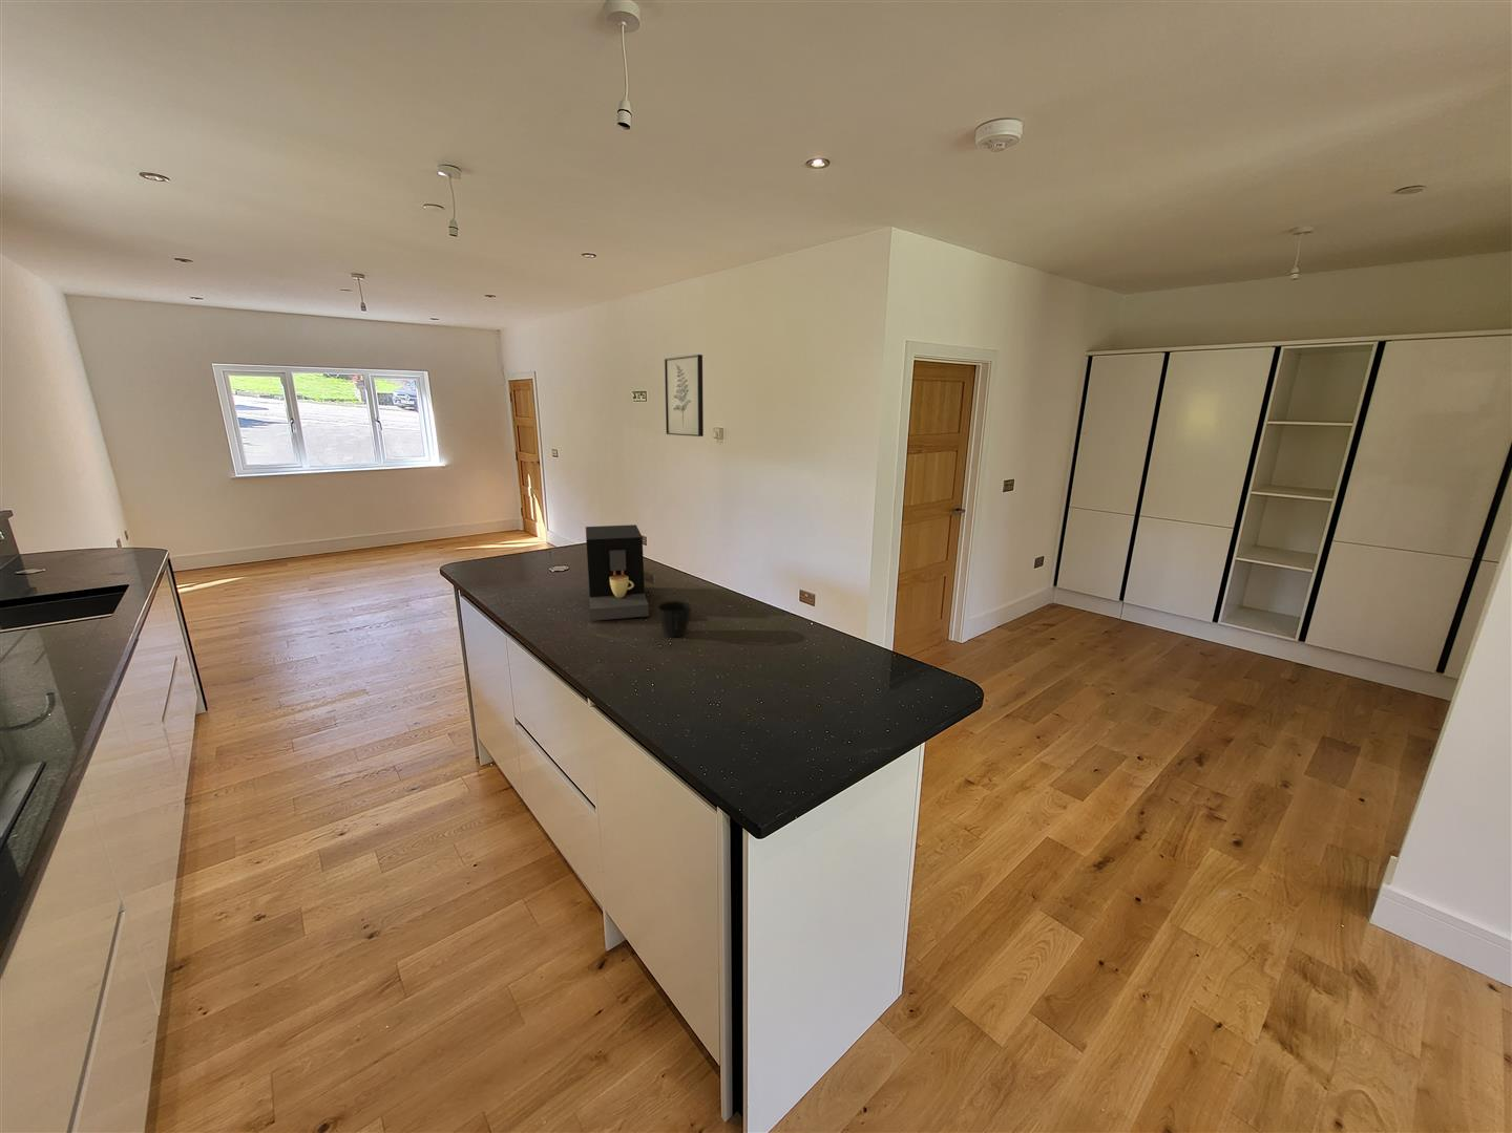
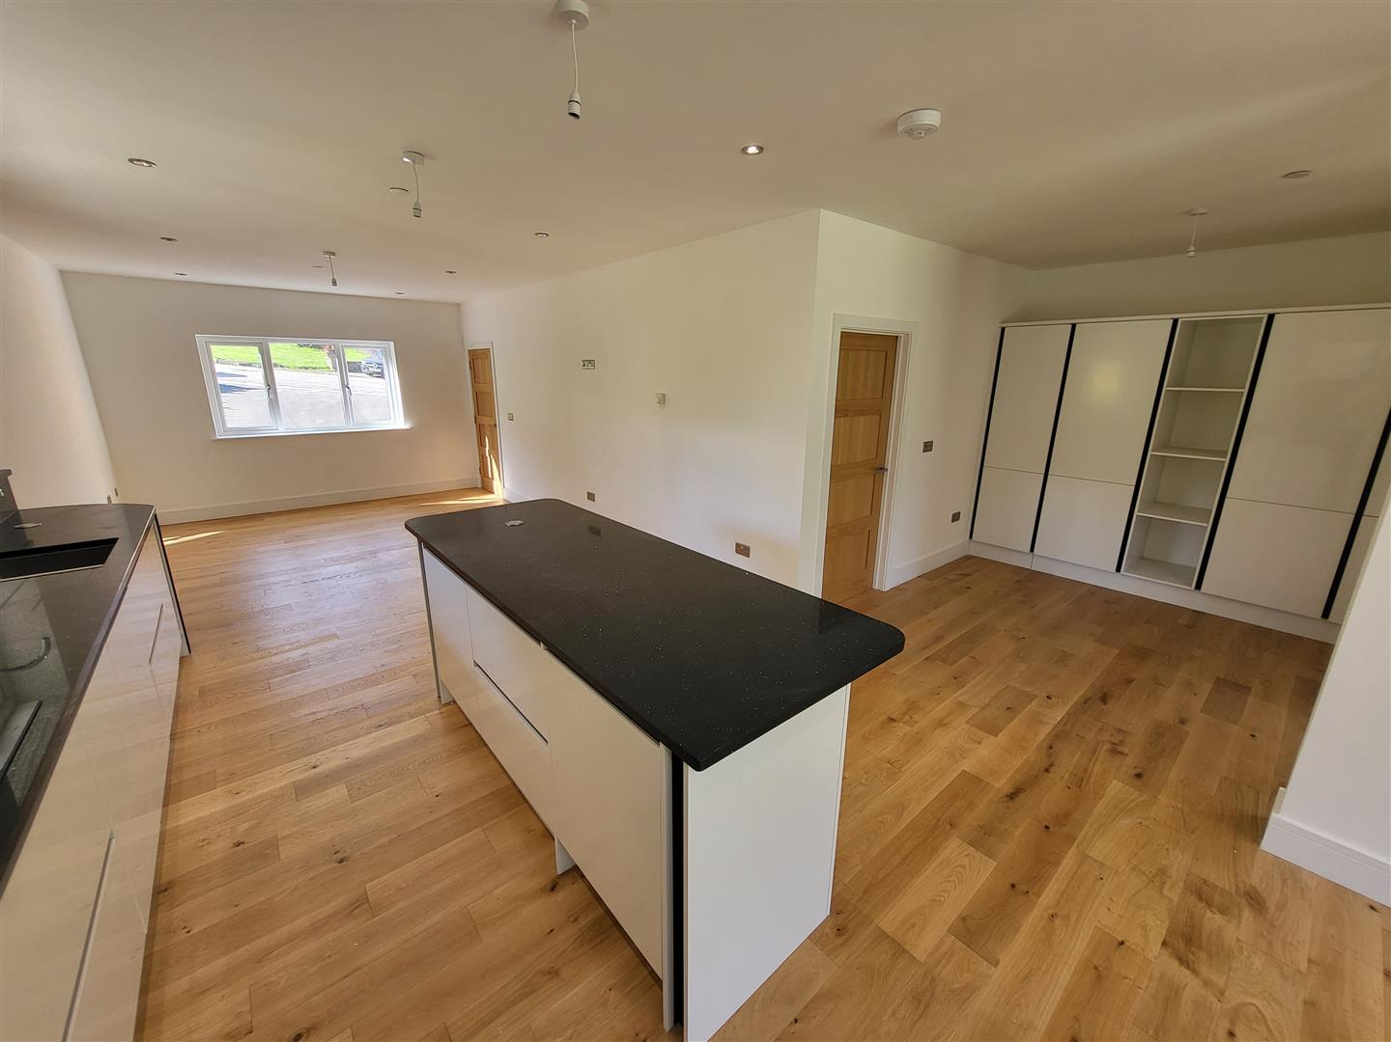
- cup [656,600,692,638]
- wall art [663,353,705,438]
- coffee maker [585,524,650,622]
